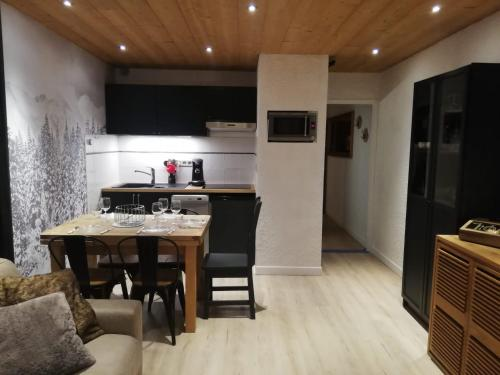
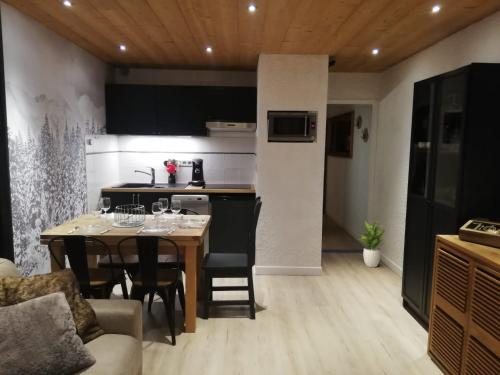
+ potted plant [356,220,390,268]
